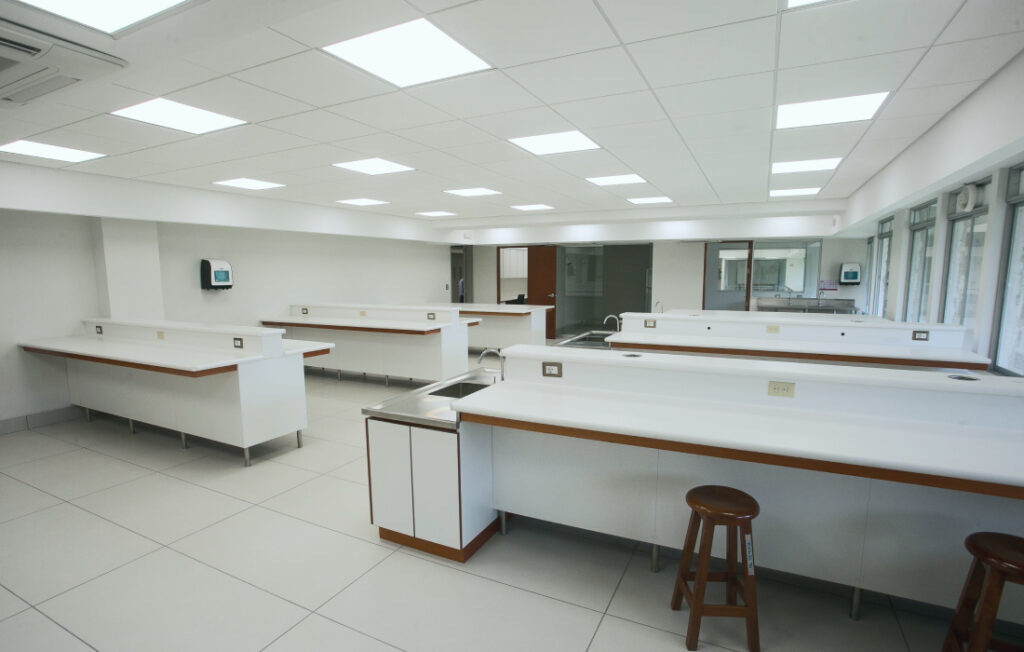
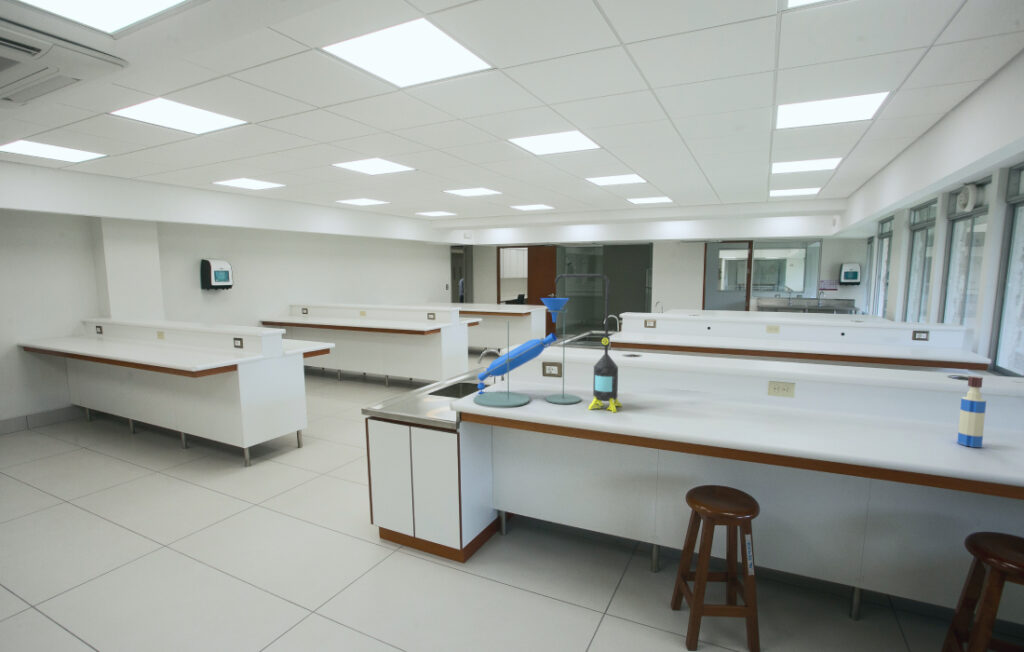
+ tequila bottle [956,375,987,448]
+ laboratory equipment [473,273,622,413]
